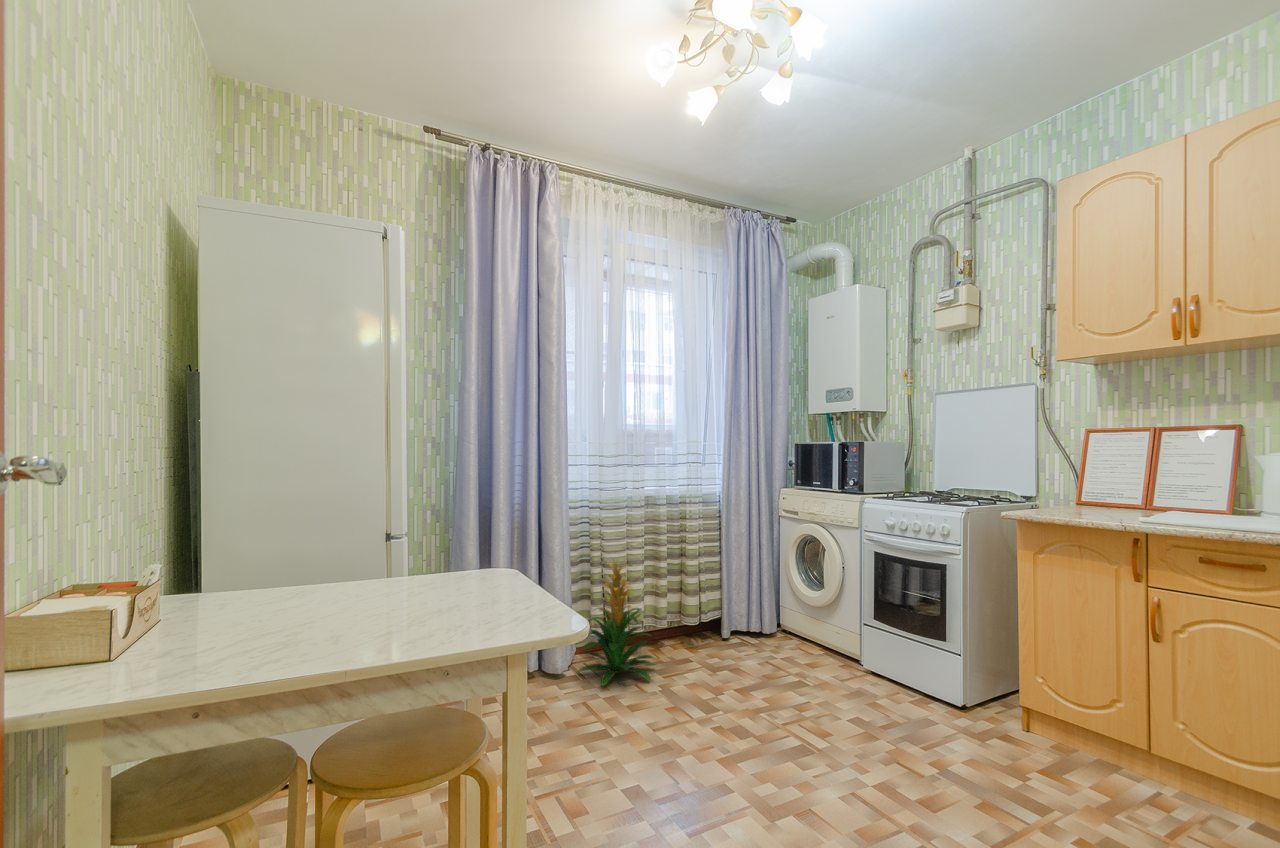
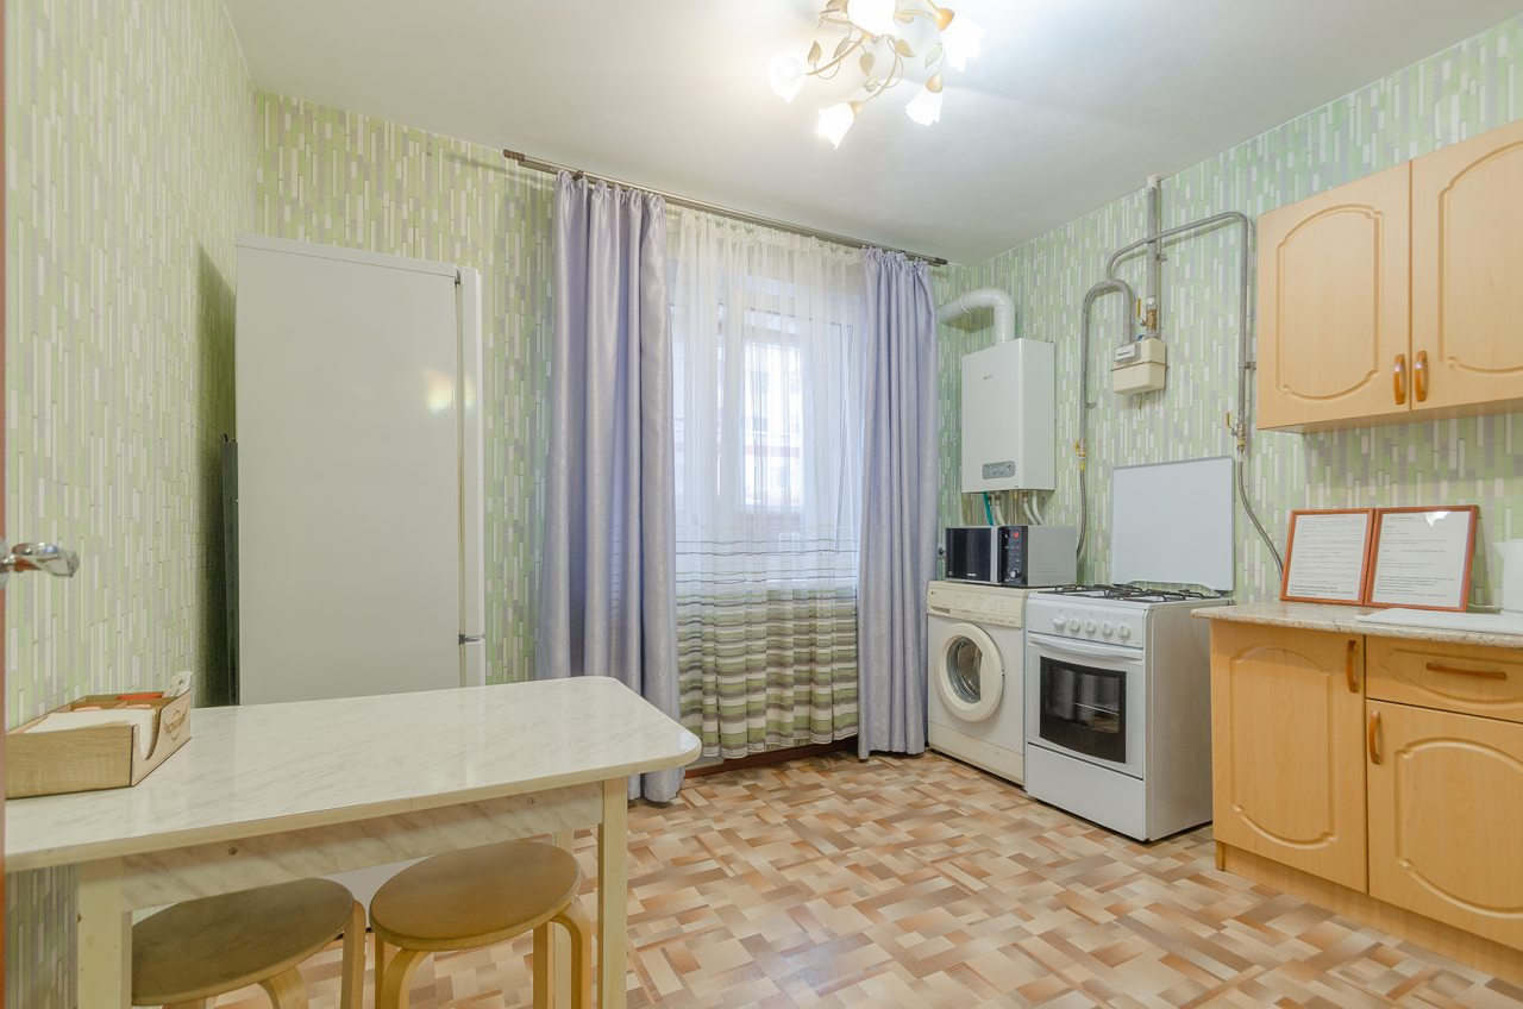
- indoor plant [576,554,656,687]
